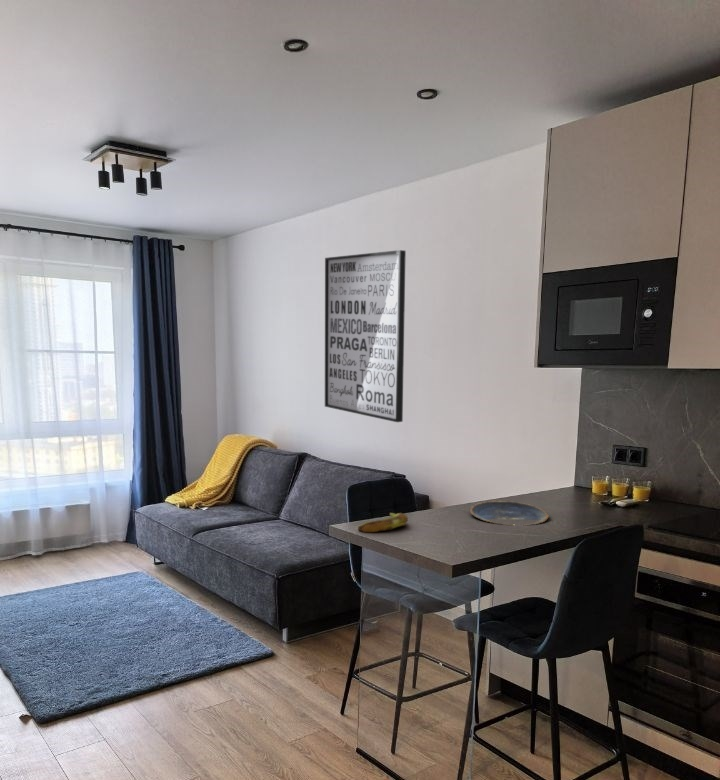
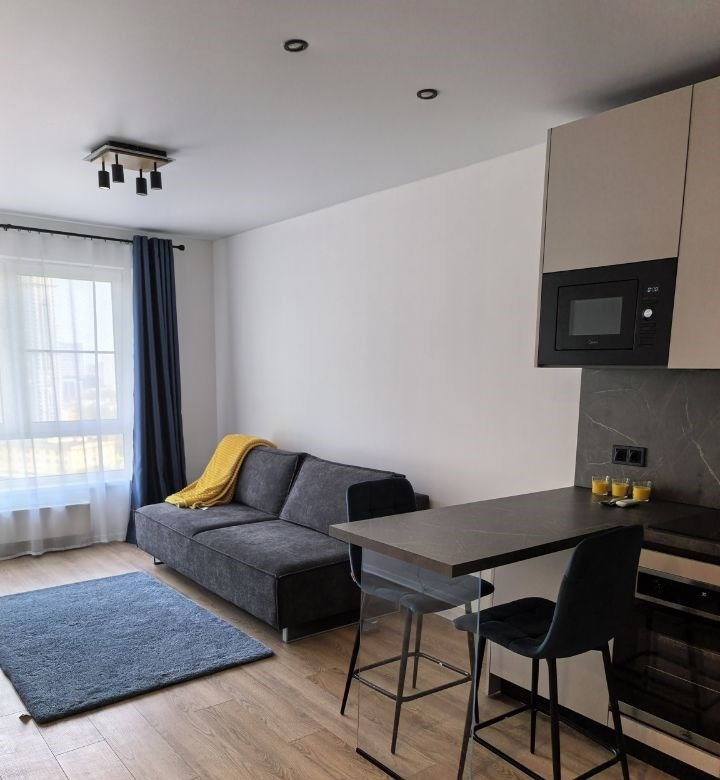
- plate [469,500,549,526]
- banana [357,511,409,533]
- wall art [324,249,407,423]
